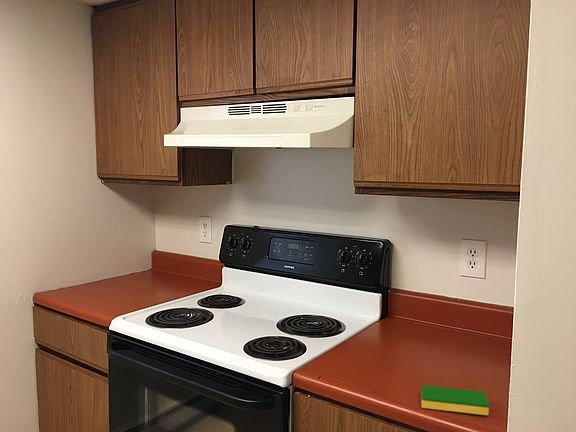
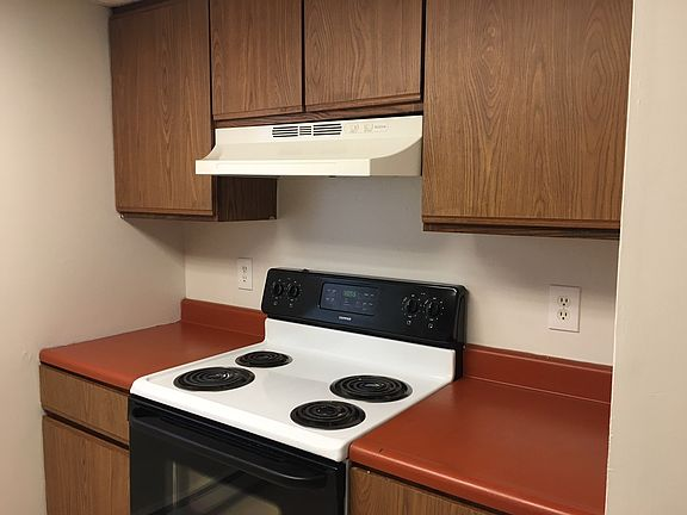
- dish sponge [420,384,490,416]
